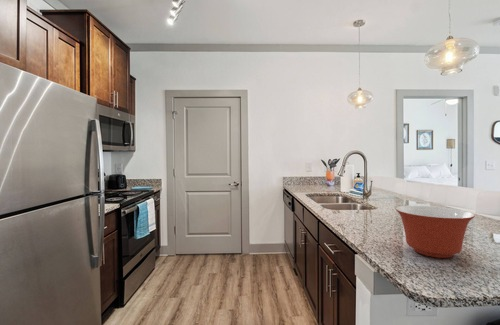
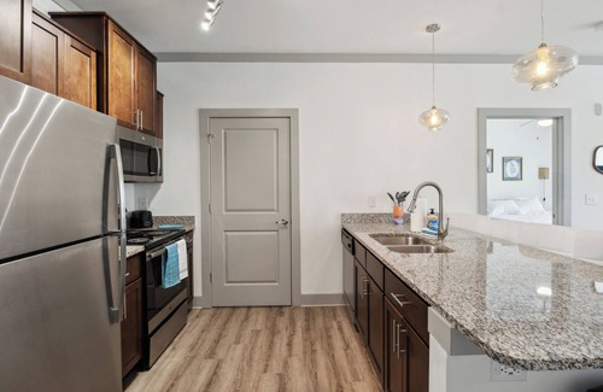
- mixing bowl [395,205,476,259]
